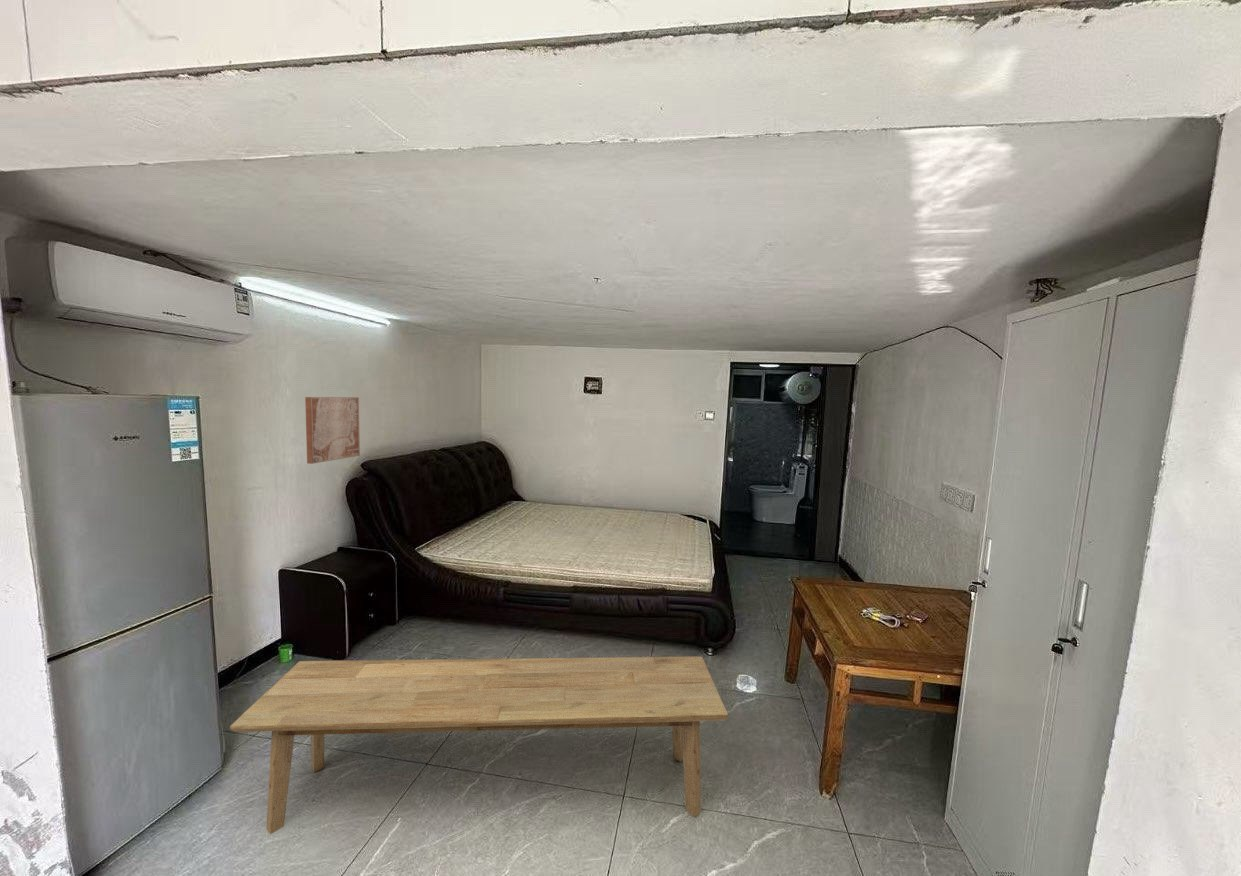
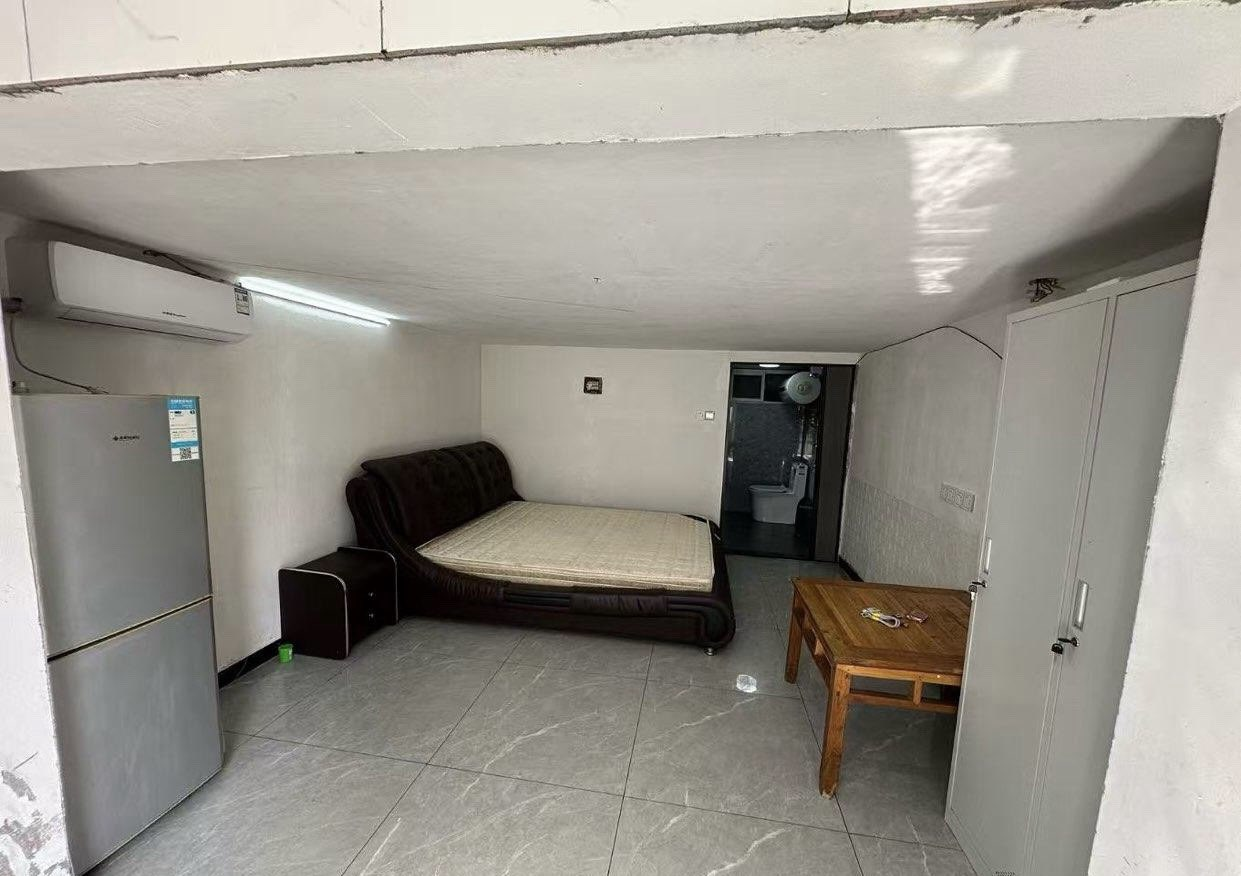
- wall art [304,396,361,465]
- bench [229,655,729,835]
